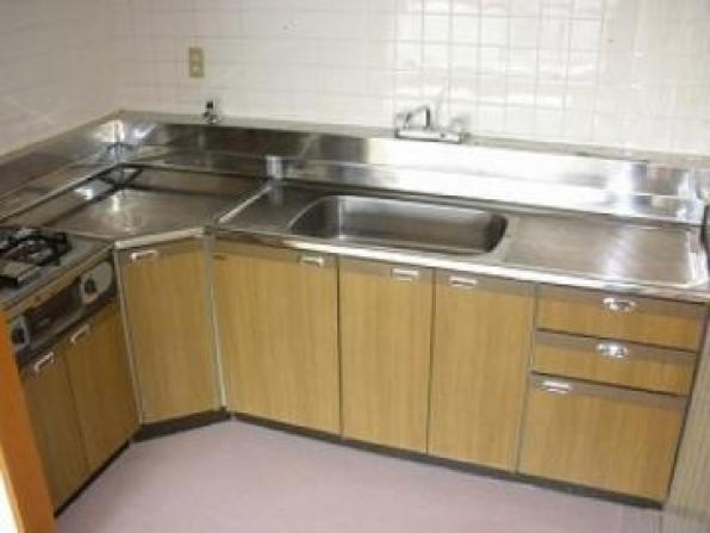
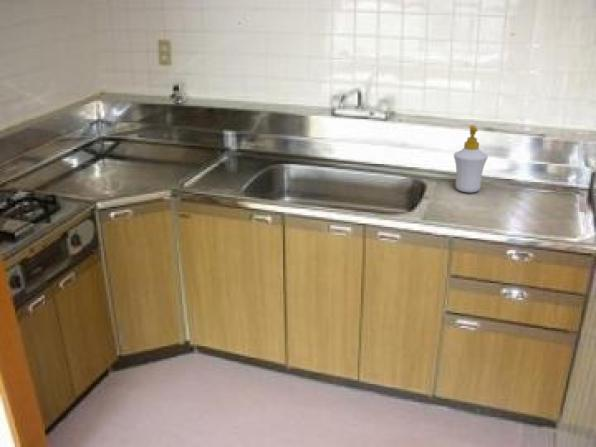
+ soap bottle [453,124,489,193]
